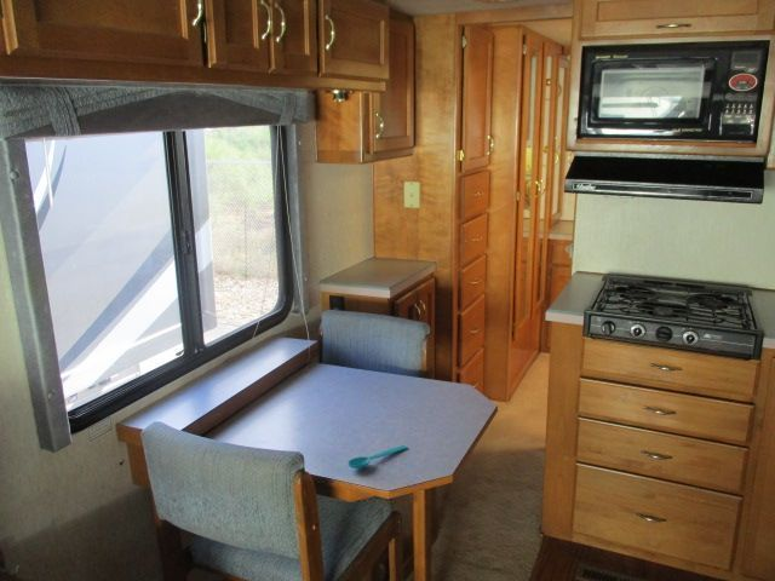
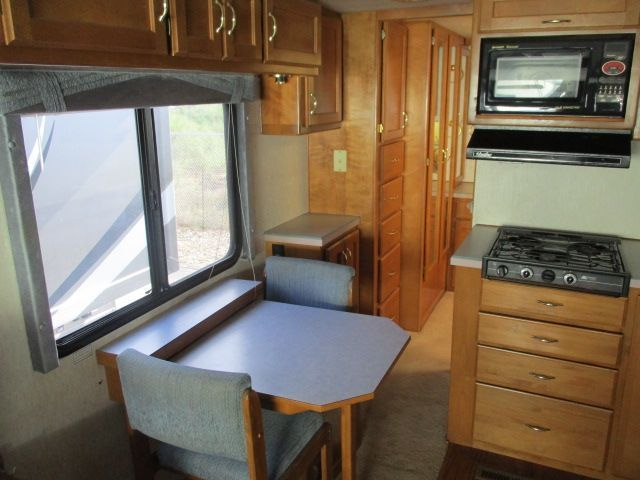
- spoon [346,444,409,470]
